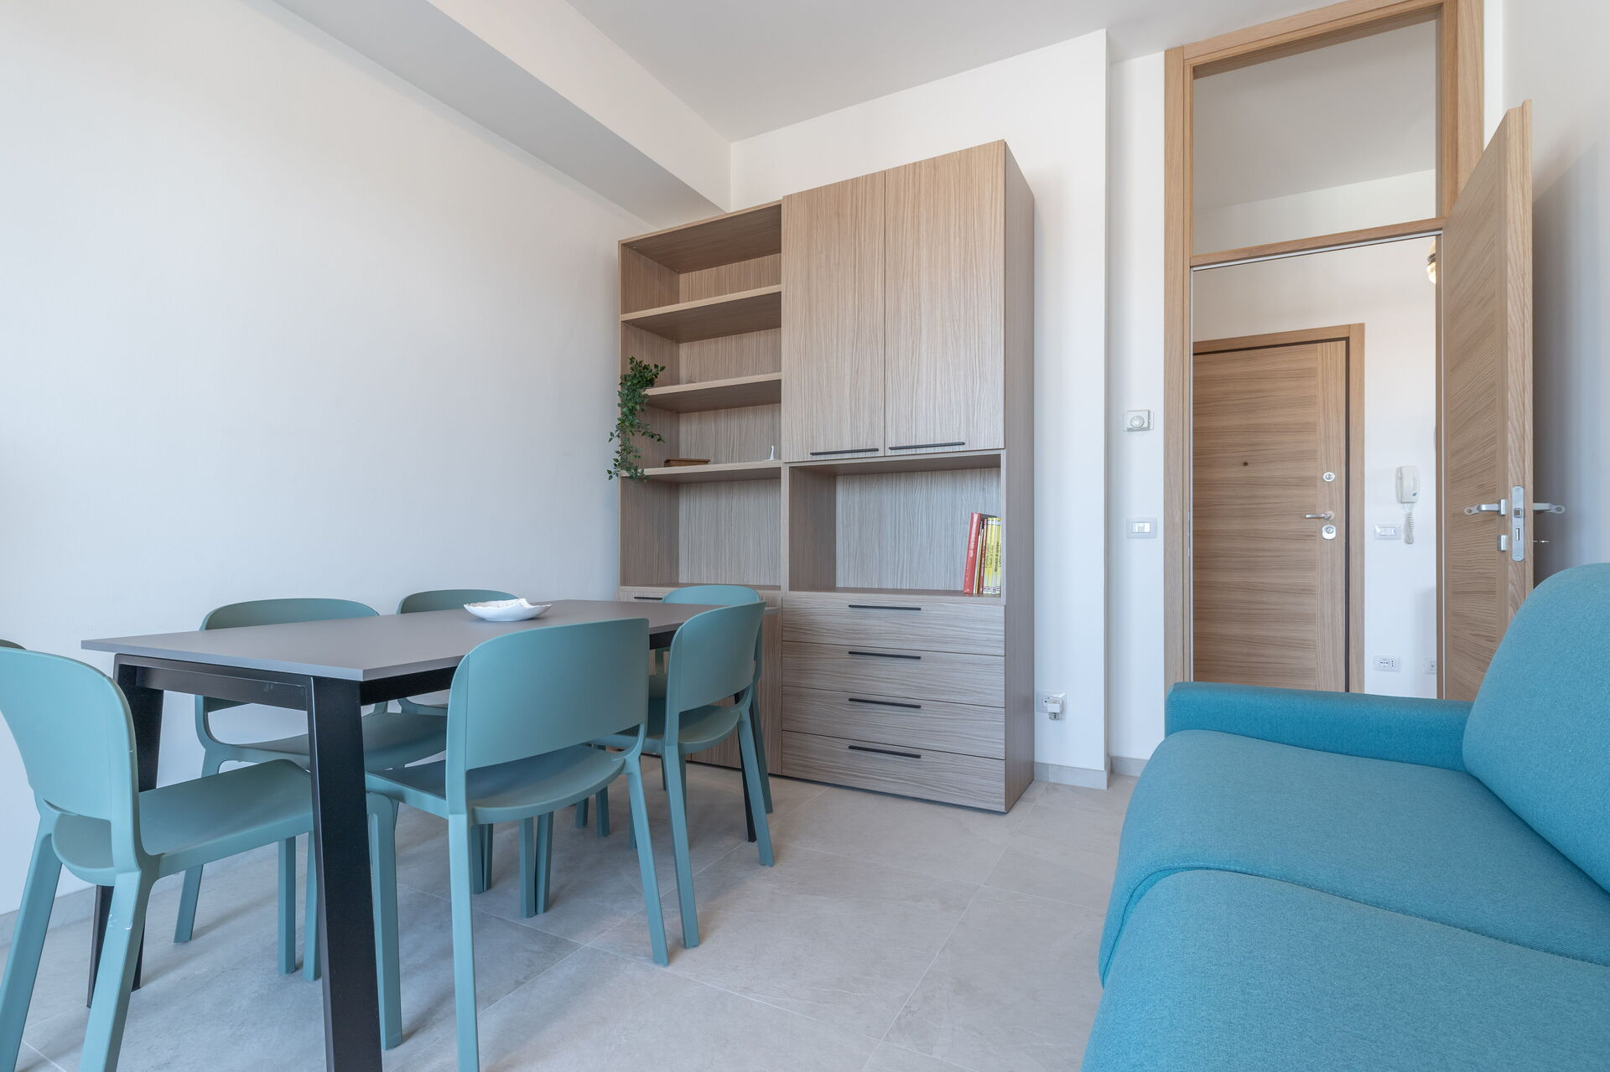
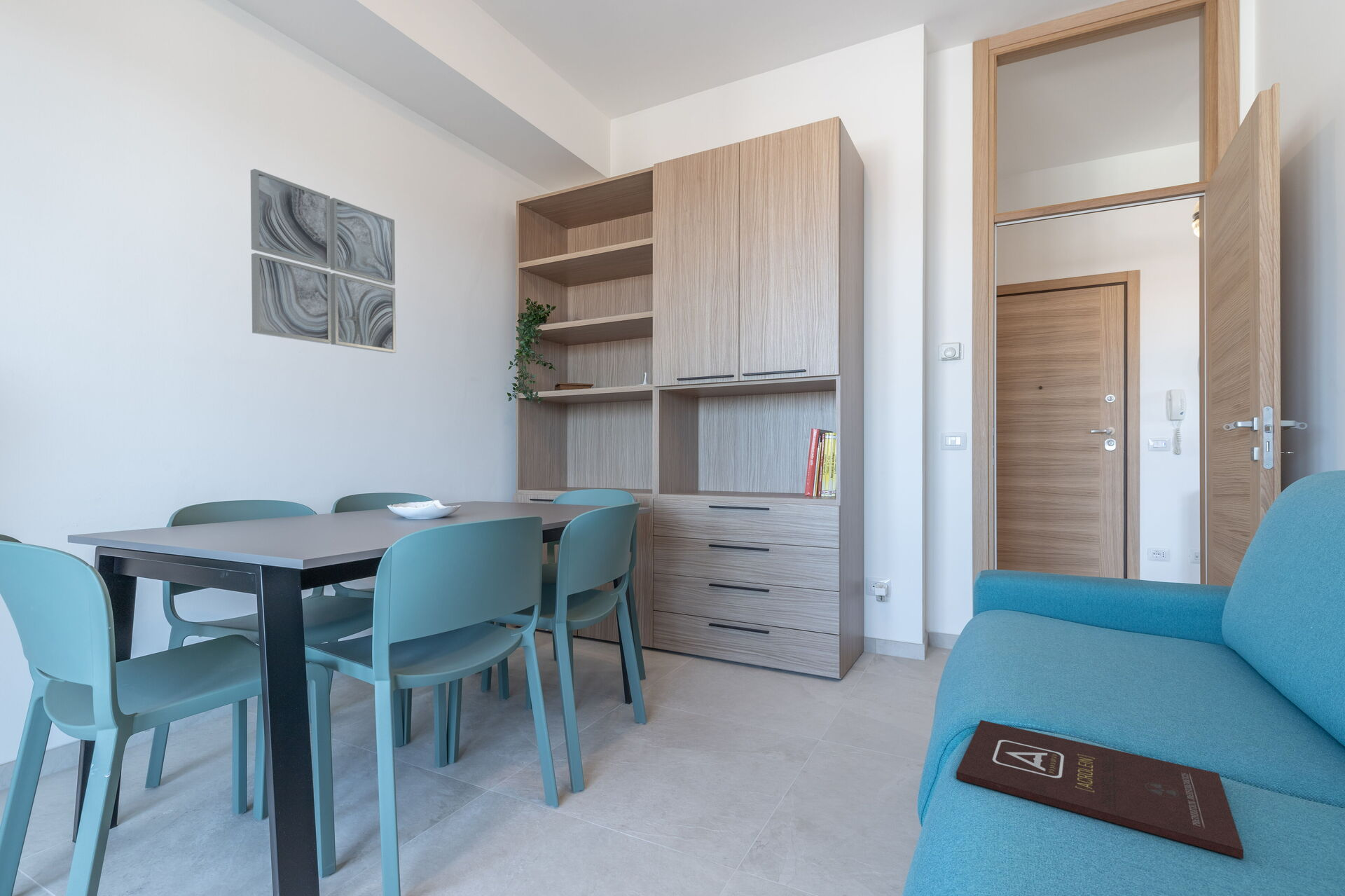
+ book [956,719,1244,860]
+ wall art [250,168,396,354]
